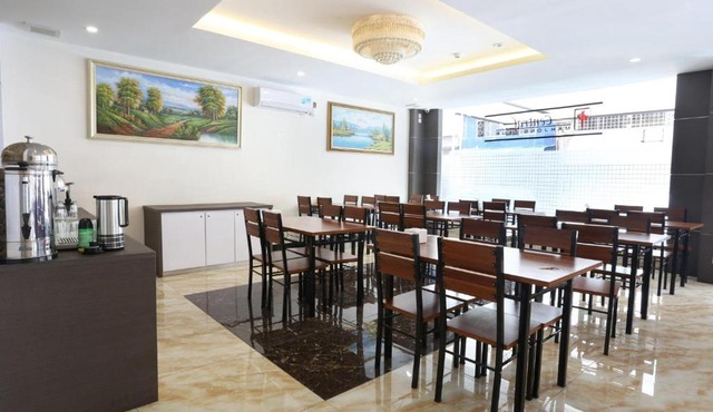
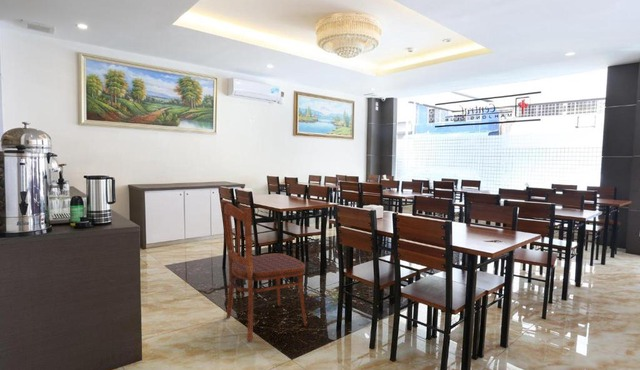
+ dining chair [220,200,307,342]
